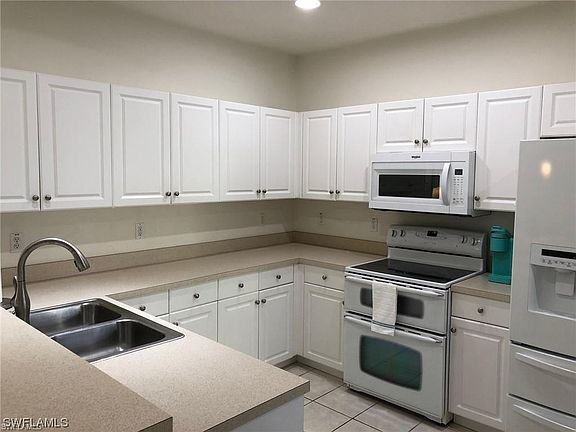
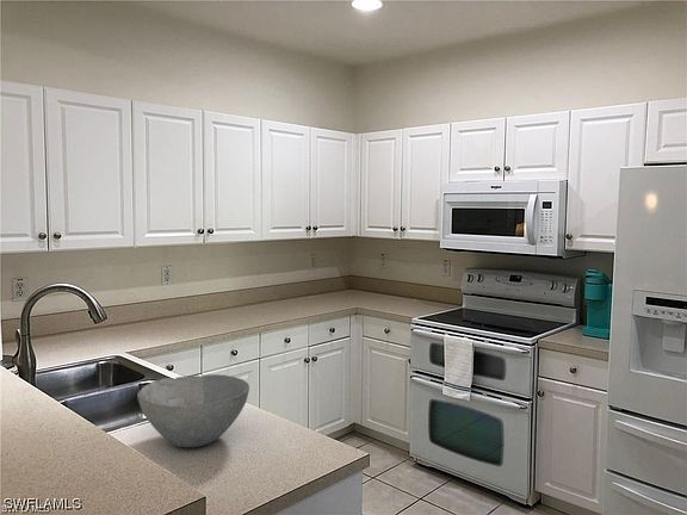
+ bowl [136,373,250,448]
